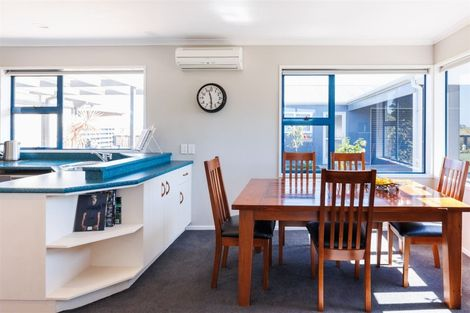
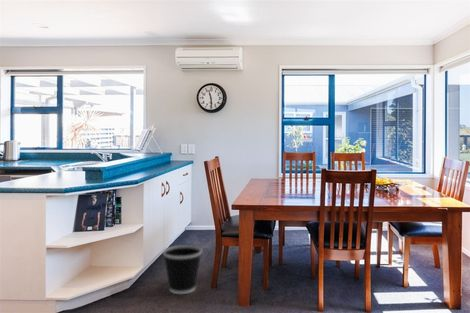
+ wastebasket [162,244,203,295]
